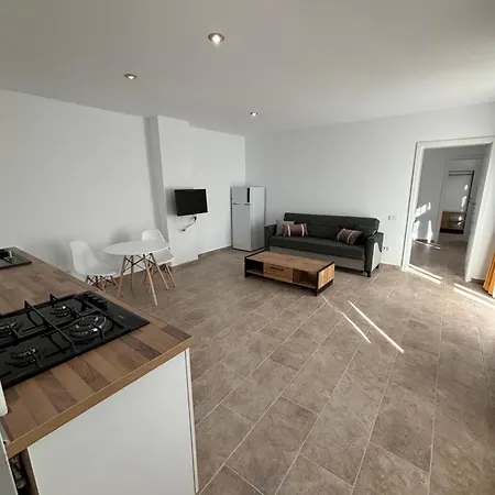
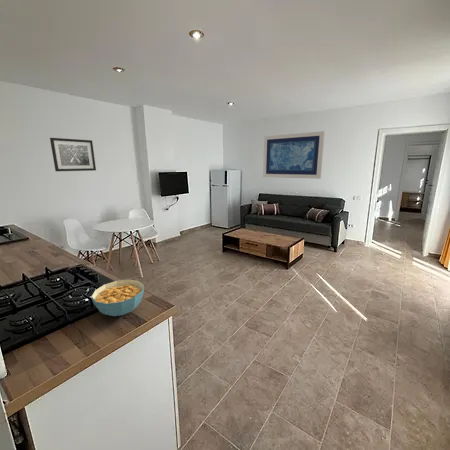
+ wall art [262,130,326,180]
+ wall art [49,137,97,172]
+ cereal bowl [91,278,145,317]
